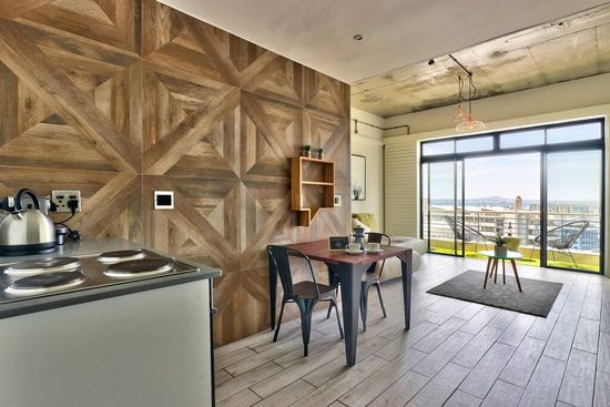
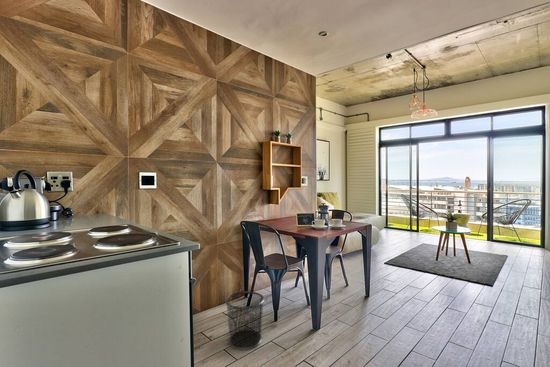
+ trash can [224,290,266,351]
